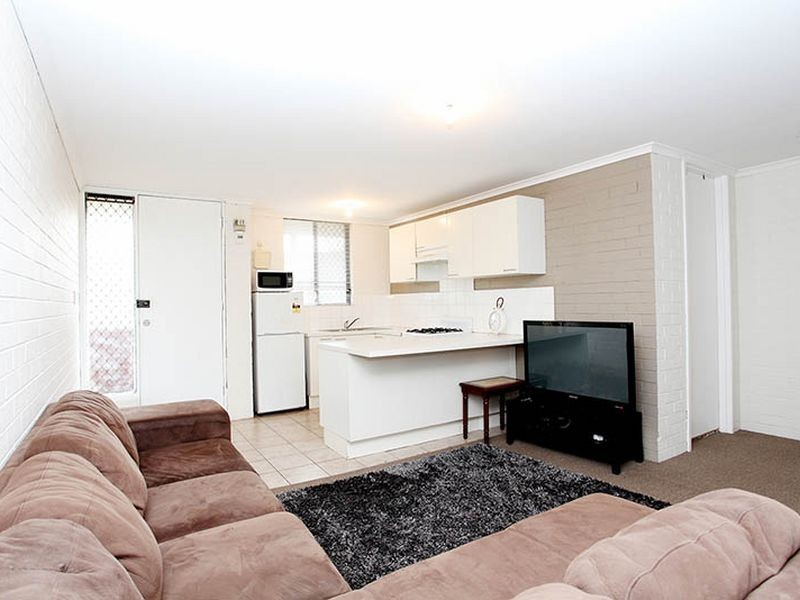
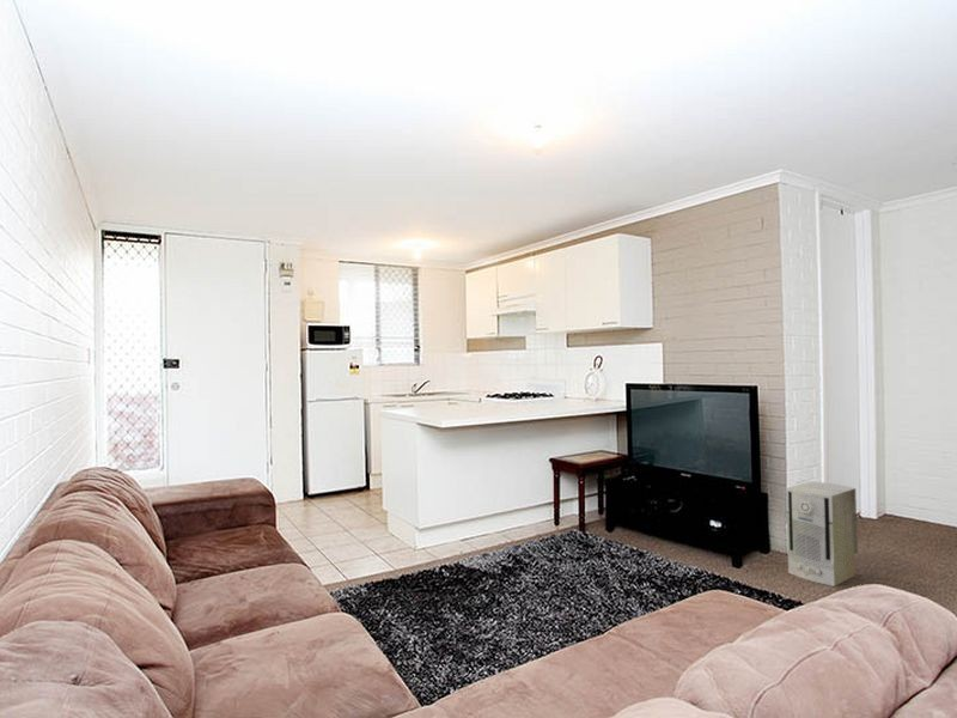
+ air purifier [785,480,859,588]
